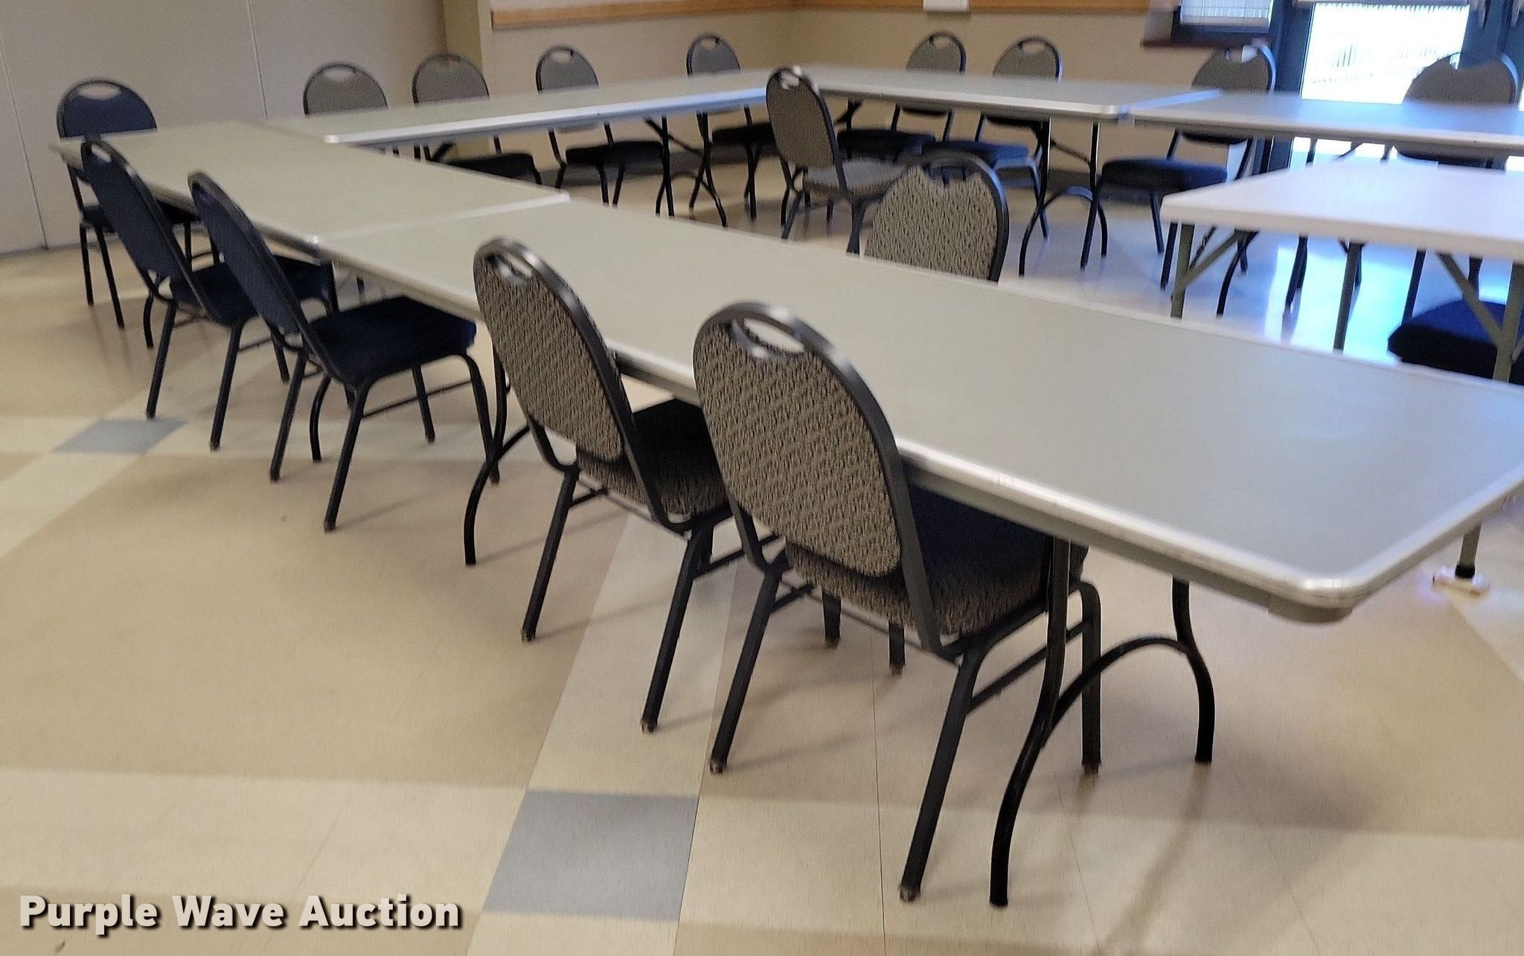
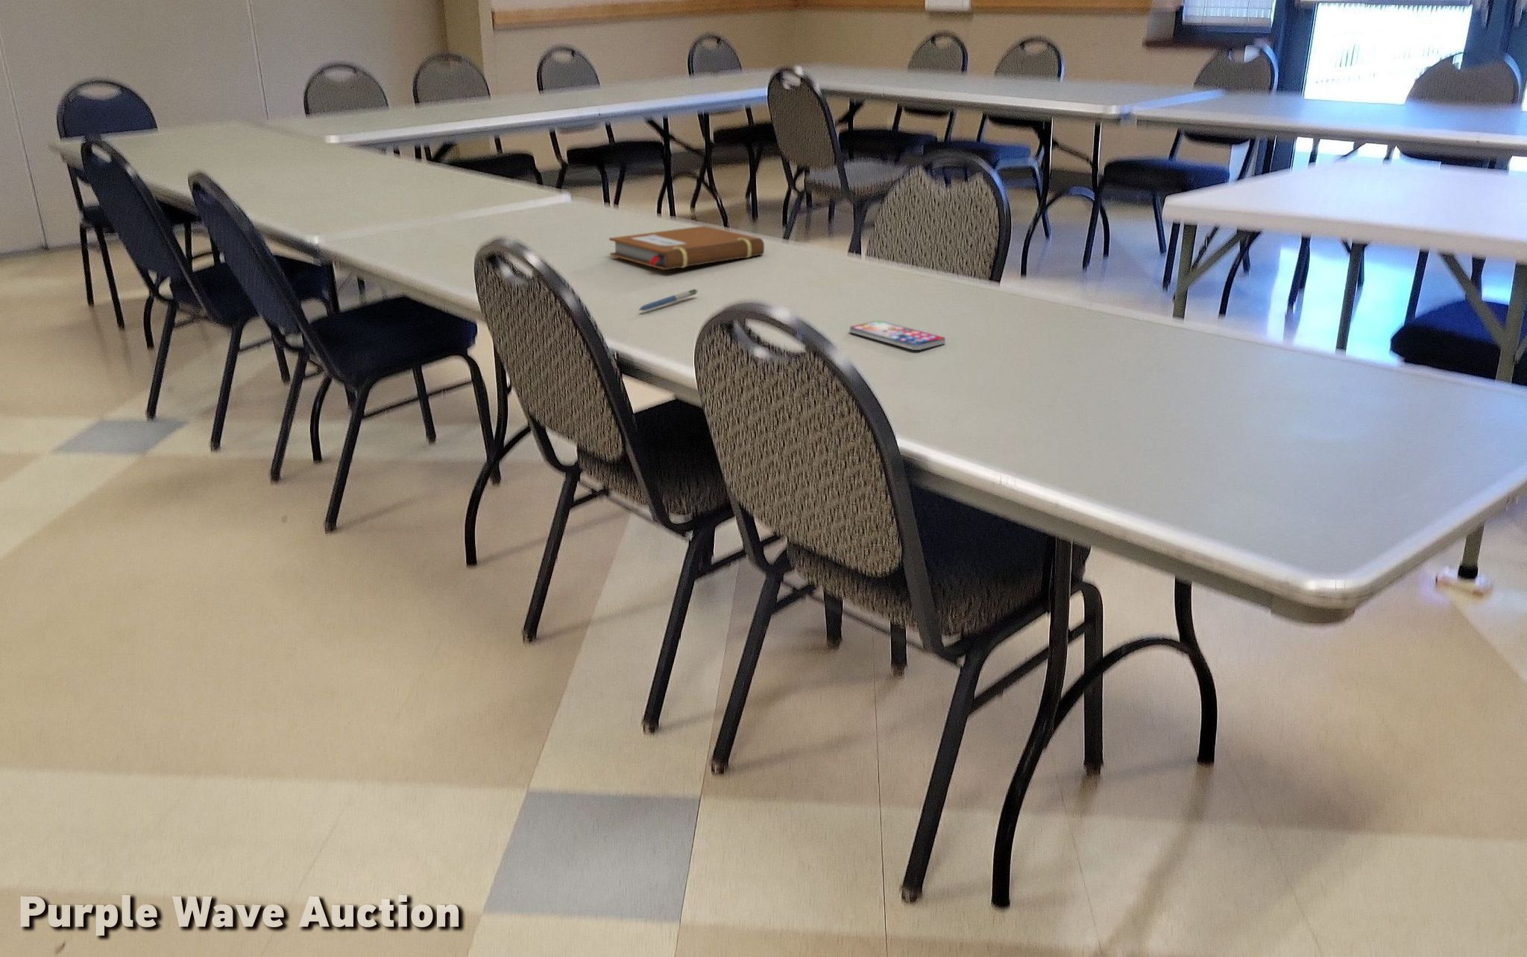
+ notebook [608,225,765,270]
+ smartphone [850,320,947,351]
+ pen [638,288,700,311]
